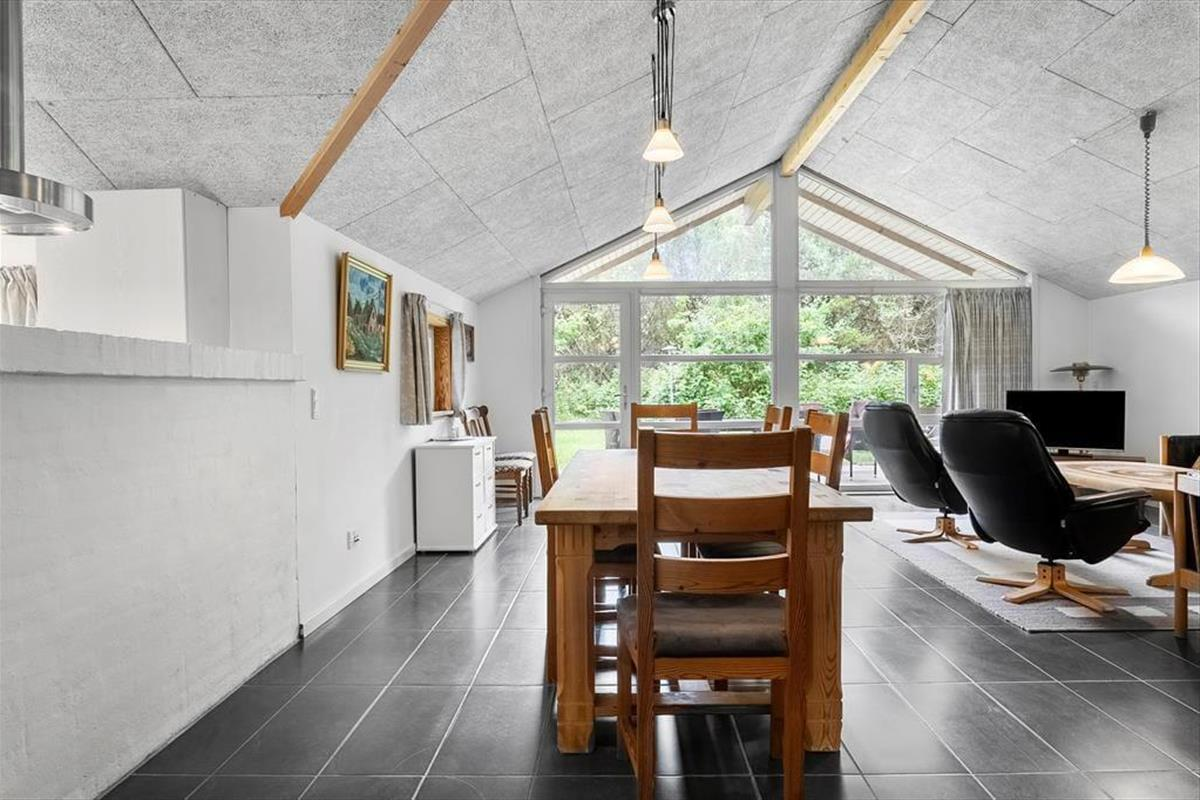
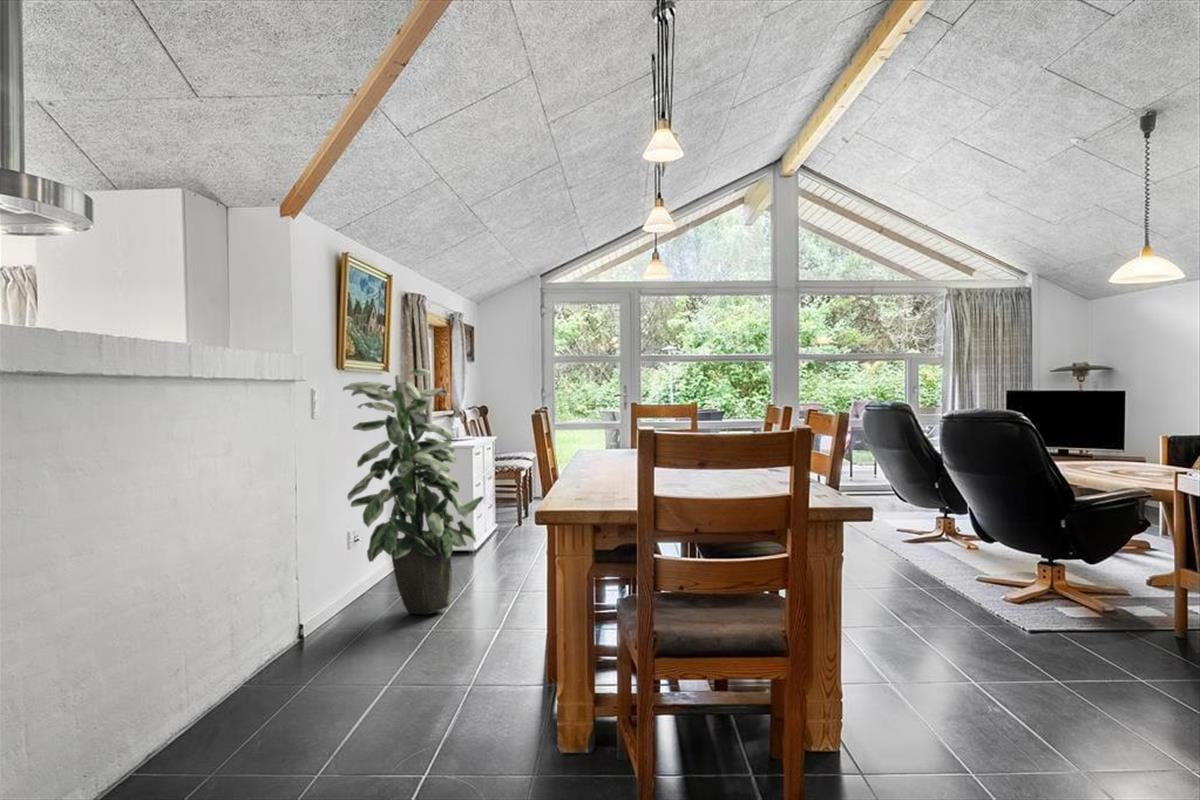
+ indoor plant [342,368,485,615]
